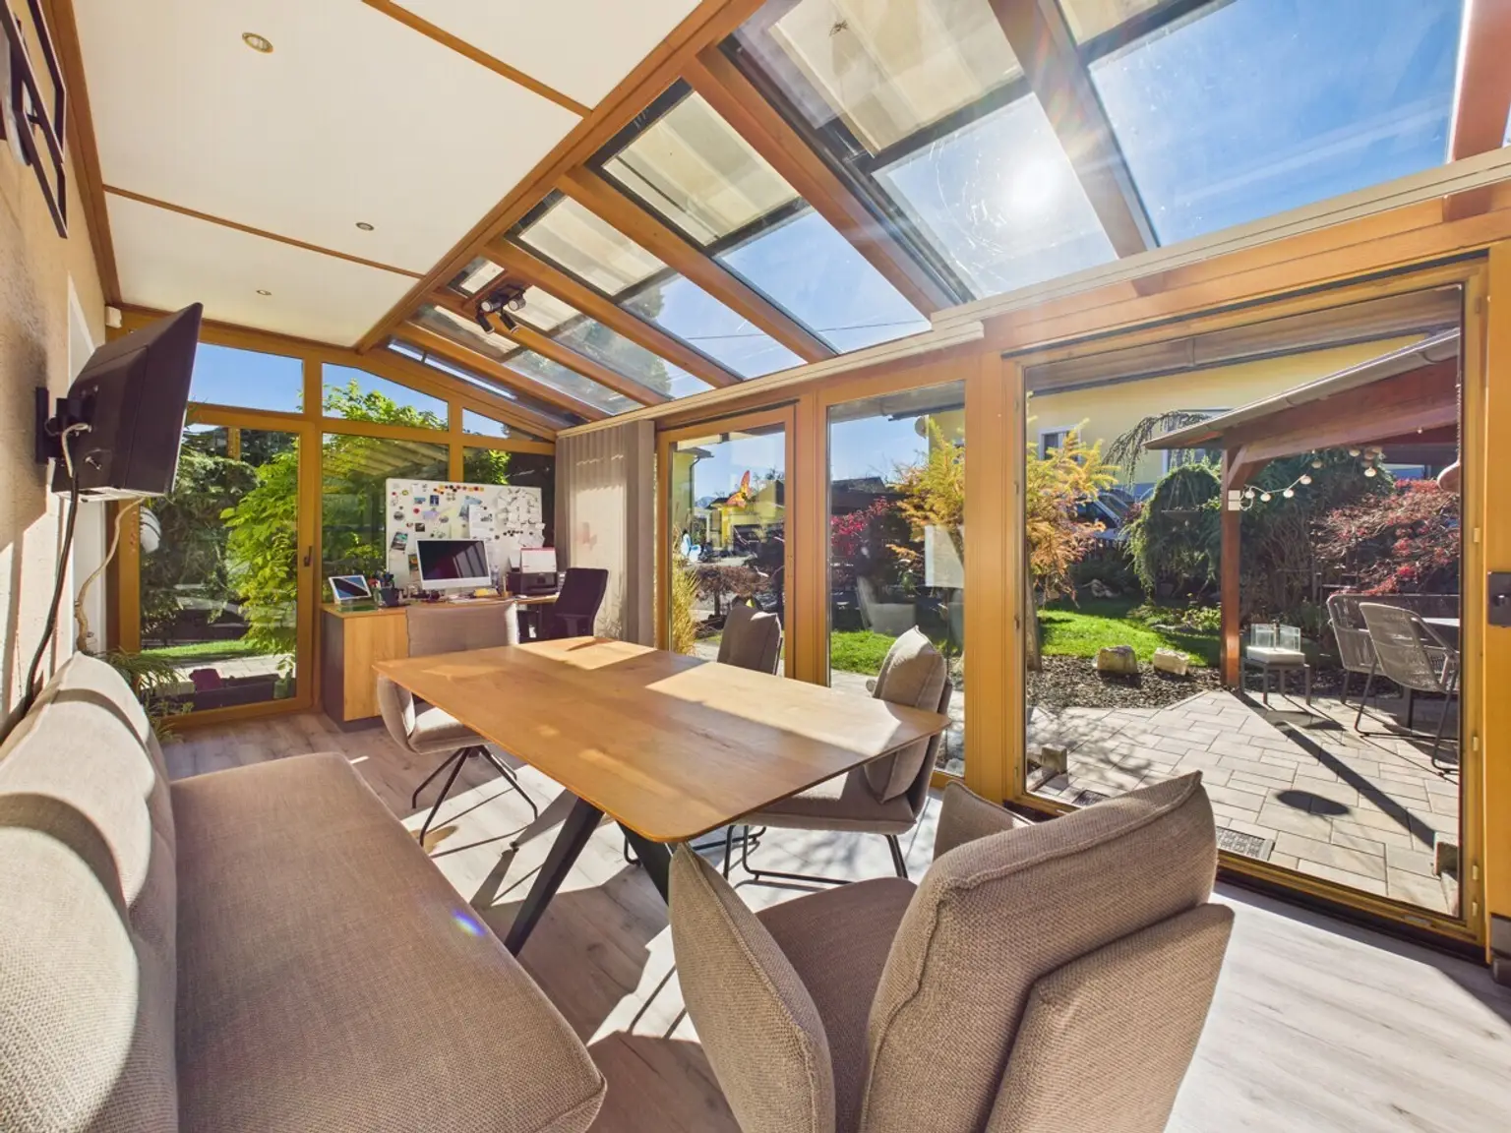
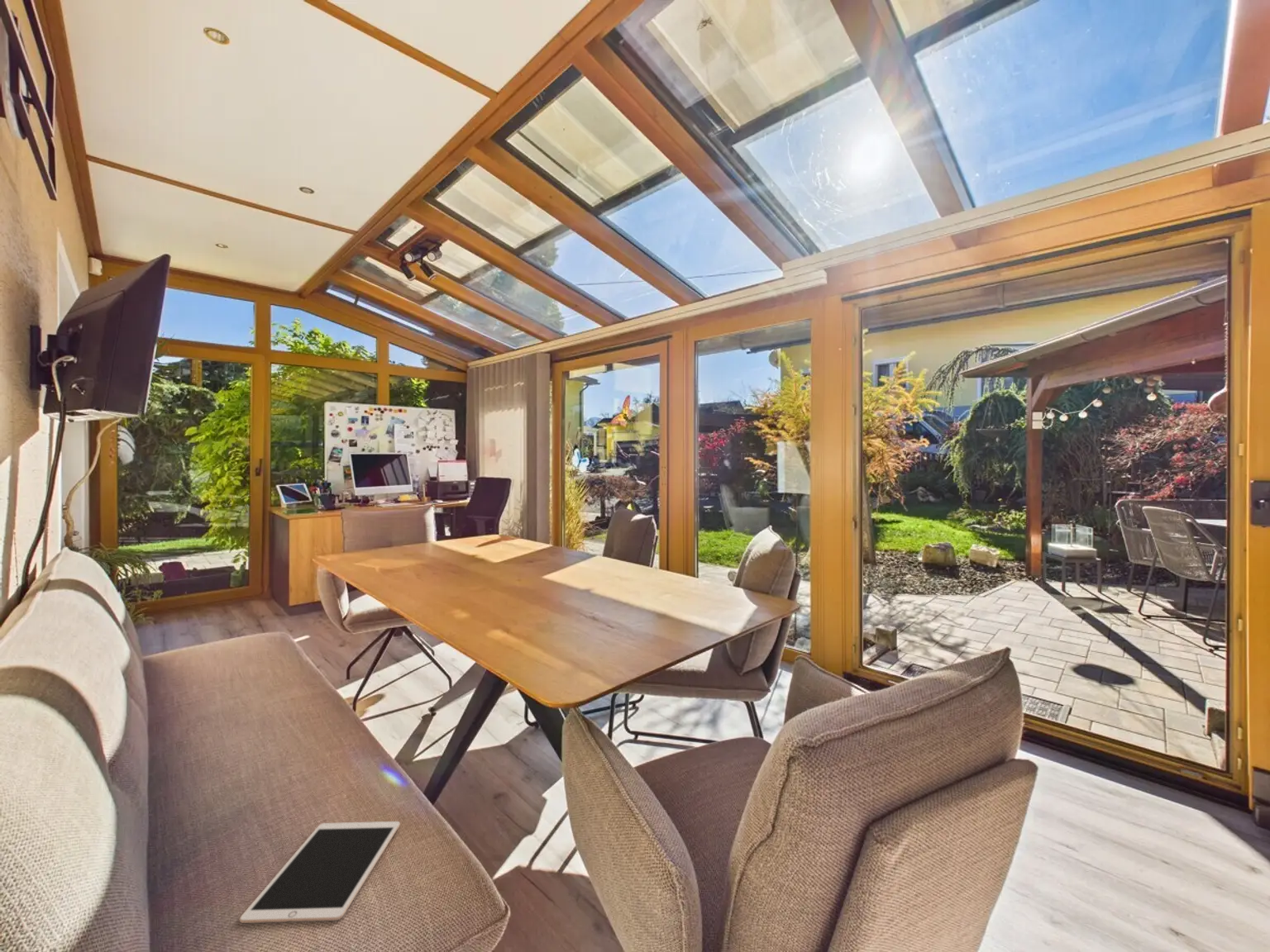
+ tablet [239,821,401,924]
